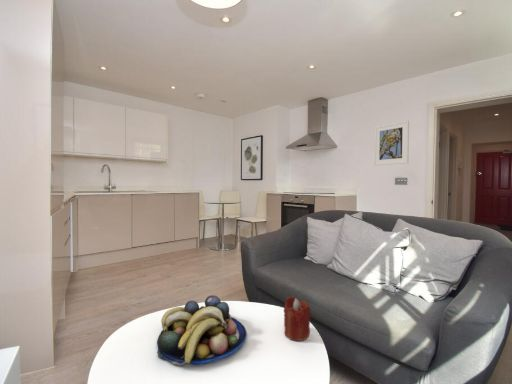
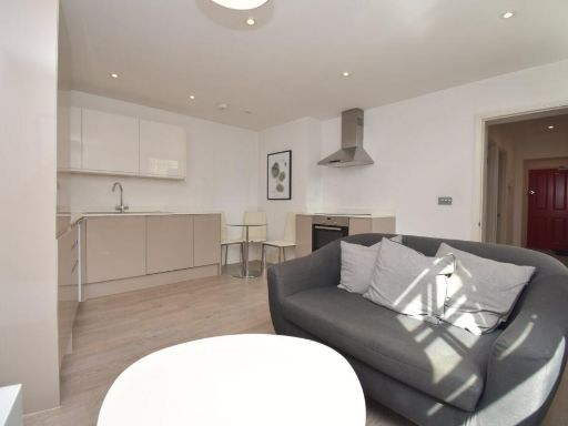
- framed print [373,120,410,167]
- candle [283,296,311,342]
- fruit bowl [156,294,248,367]
